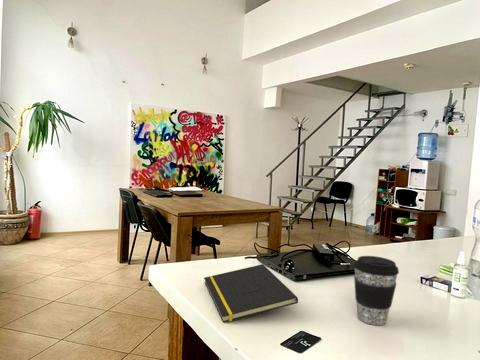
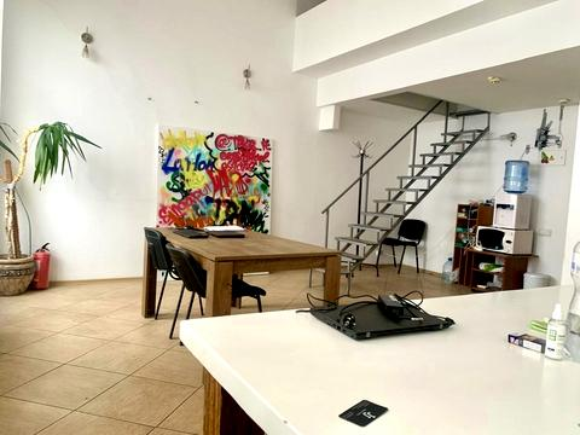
- coffee cup [353,255,400,326]
- notepad [203,263,299,323]
